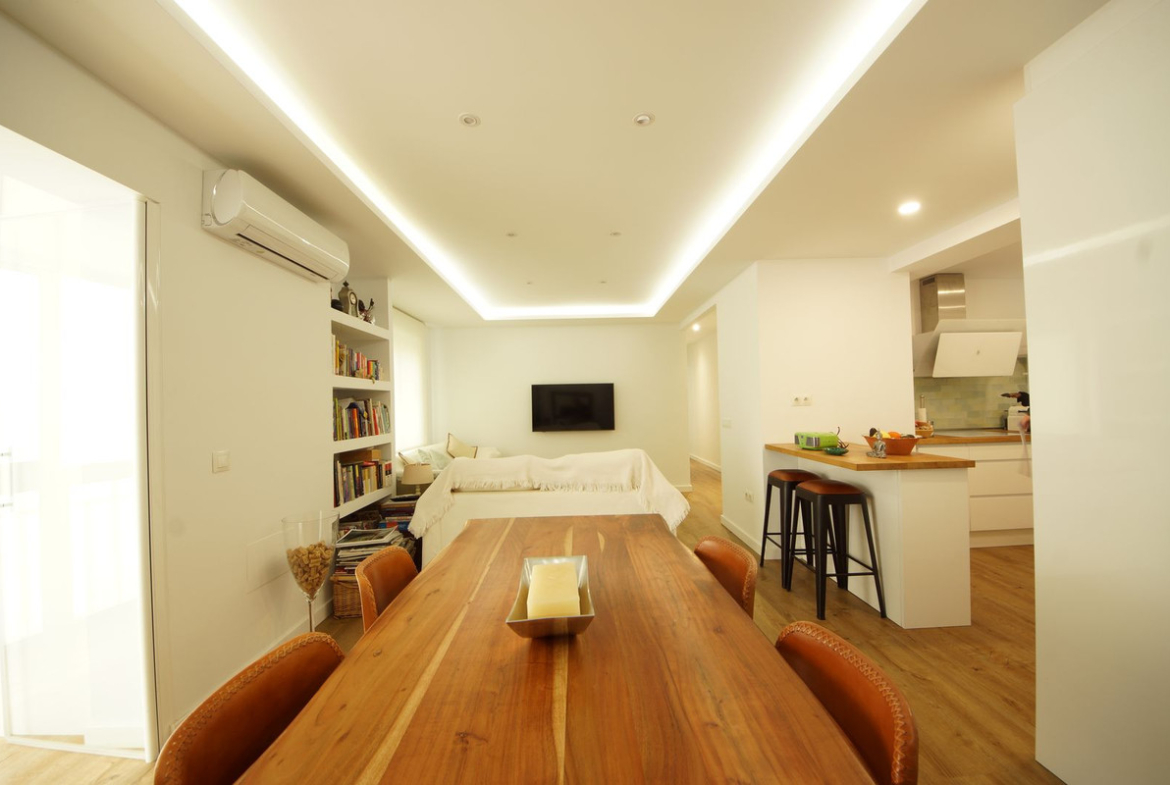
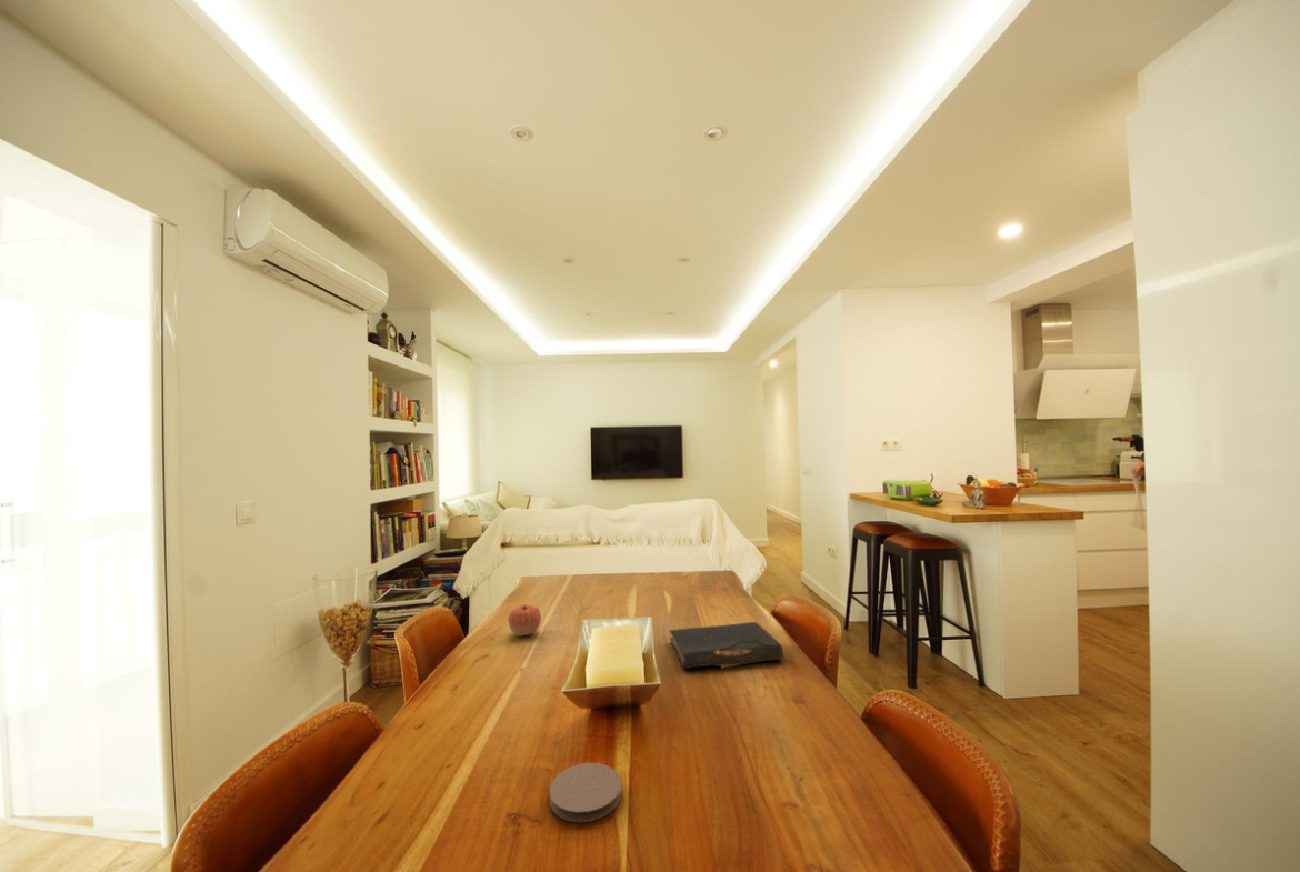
+ coaster [549,762,623,824]
+ book [669,621,784,670]
+ apple [507,603,542,638]
